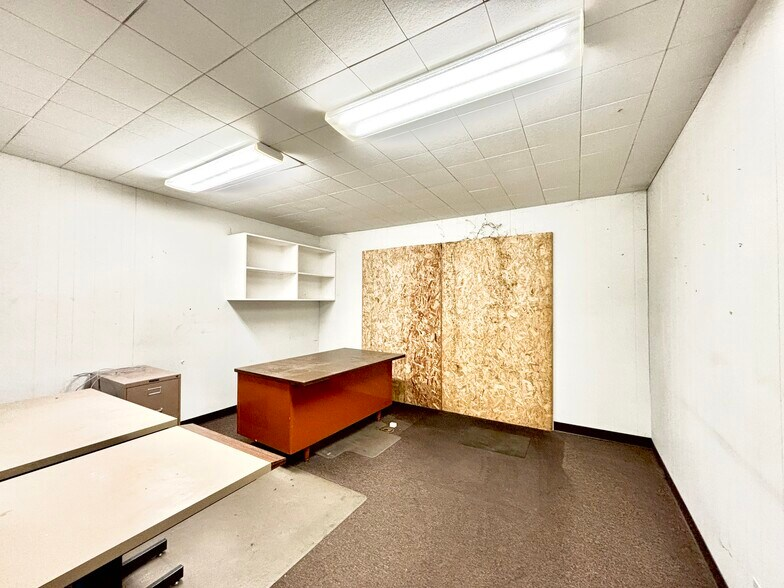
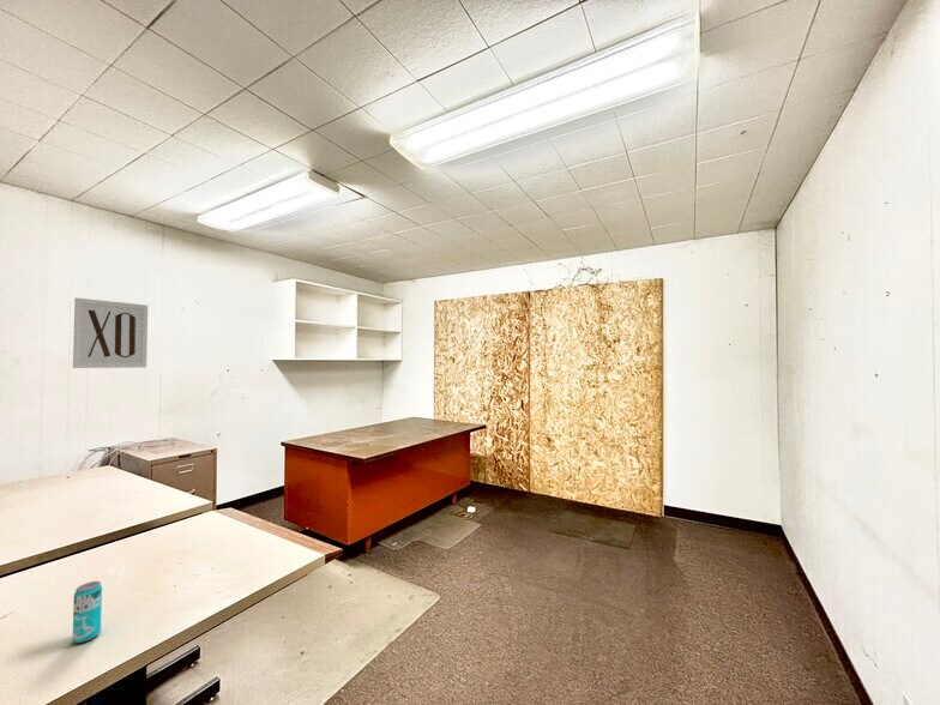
+ beverage can [72,580,103,644]
+ wall art [72,296,149,369]
